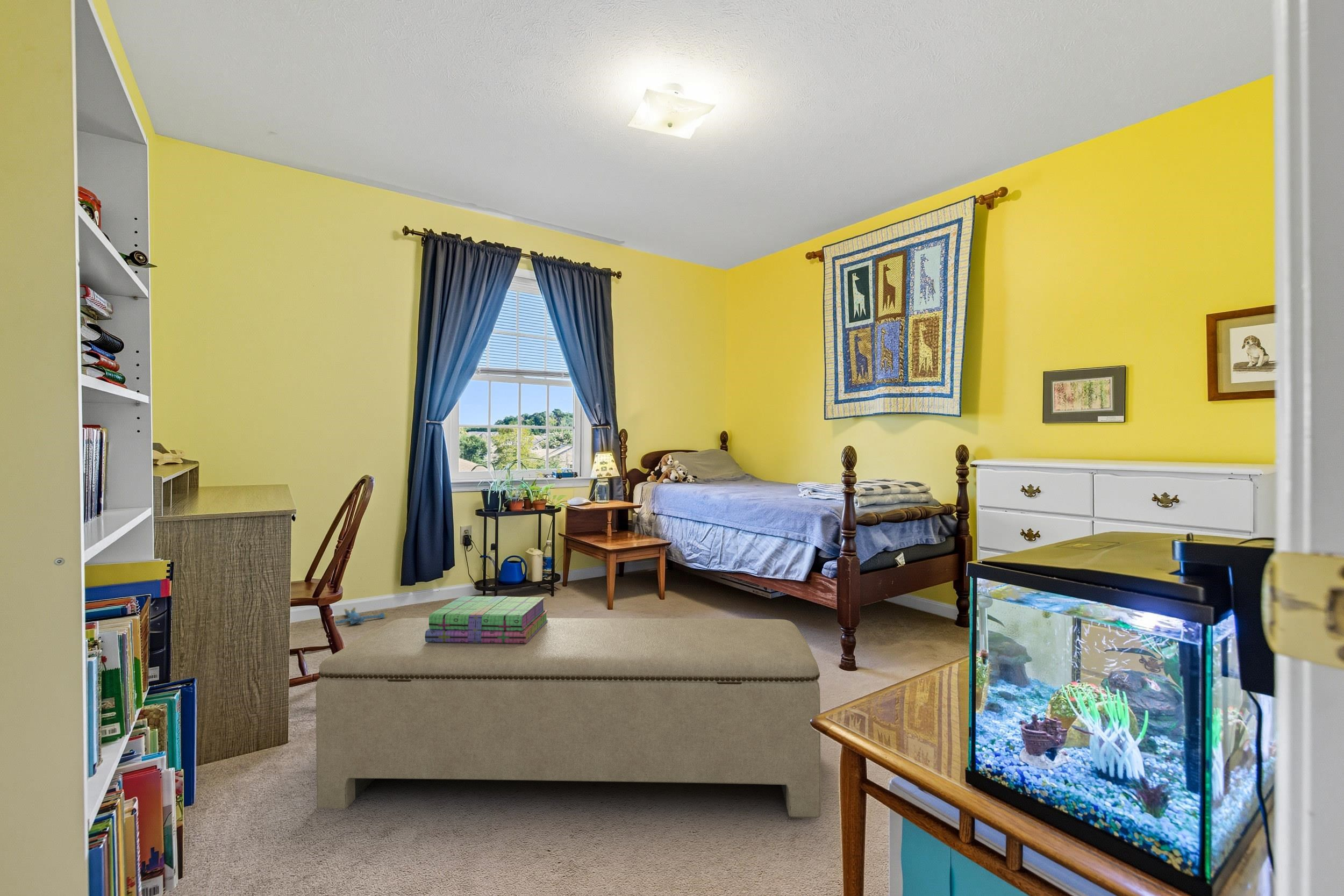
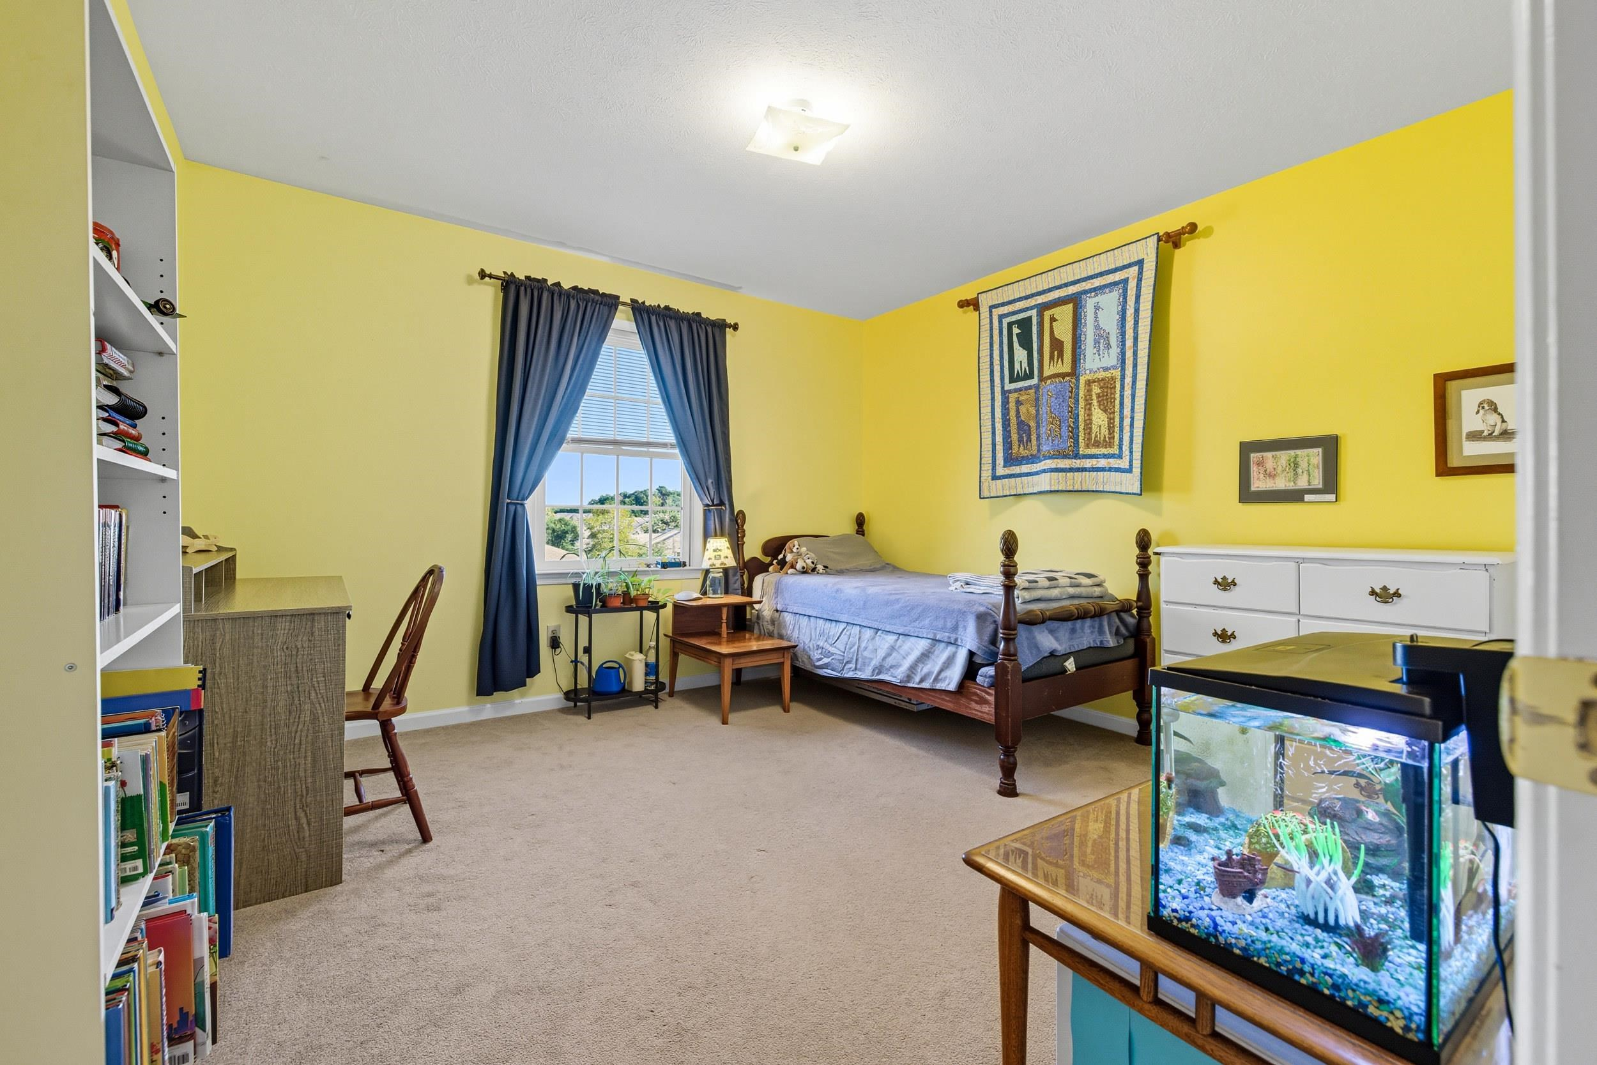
- stack of books [425,596,548,643]
- bench [316,618,821,818]
- plush toy [321,607,389,627]
